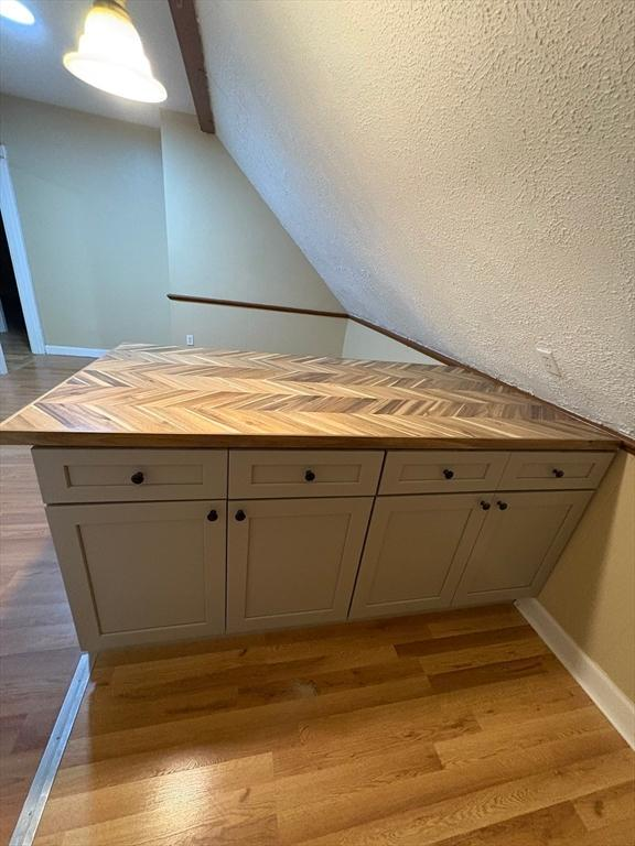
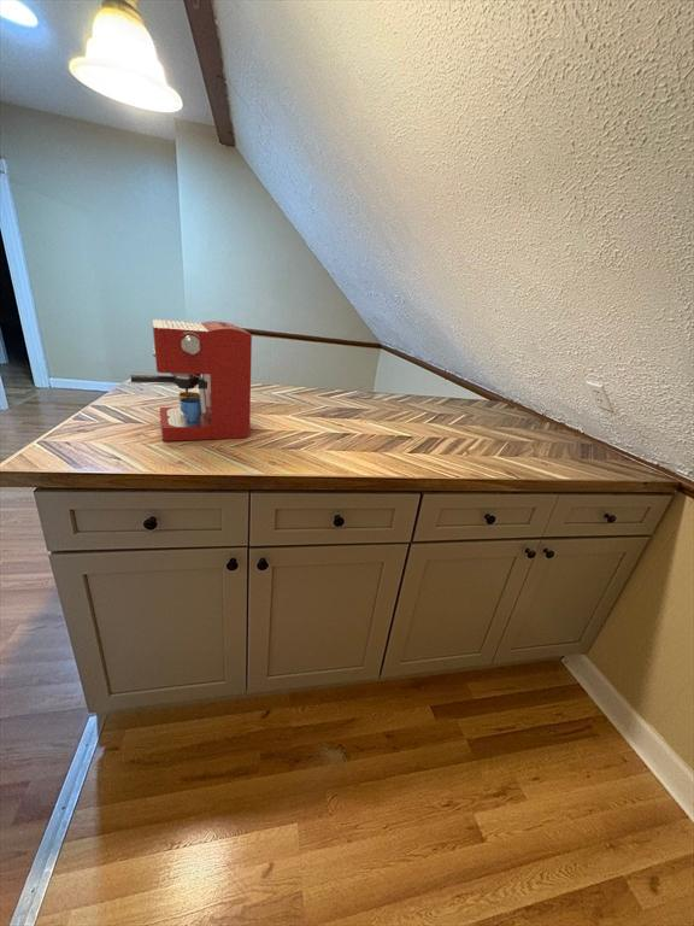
+ coffee maker [130,318,253,443]
